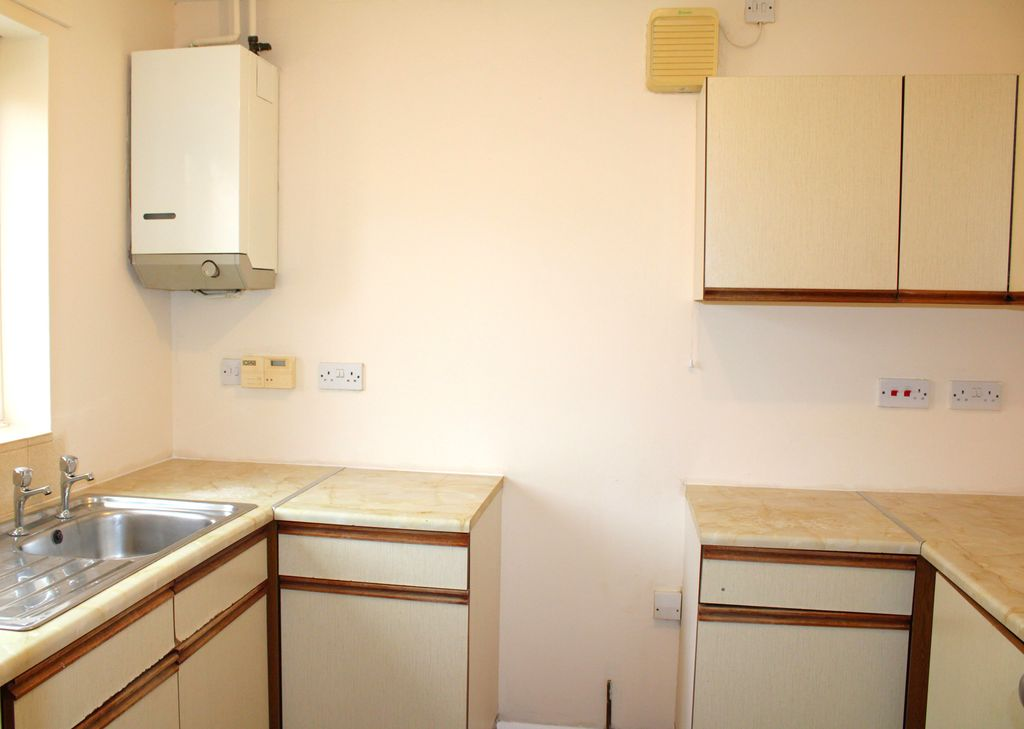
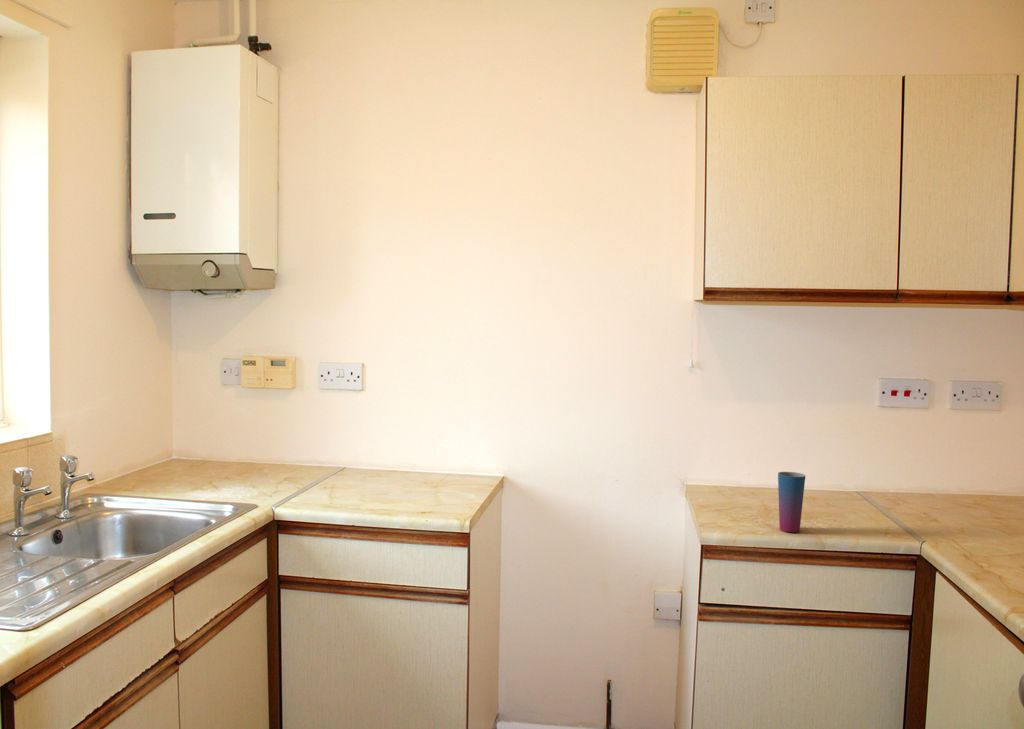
+ cup [777,471,806,533]
